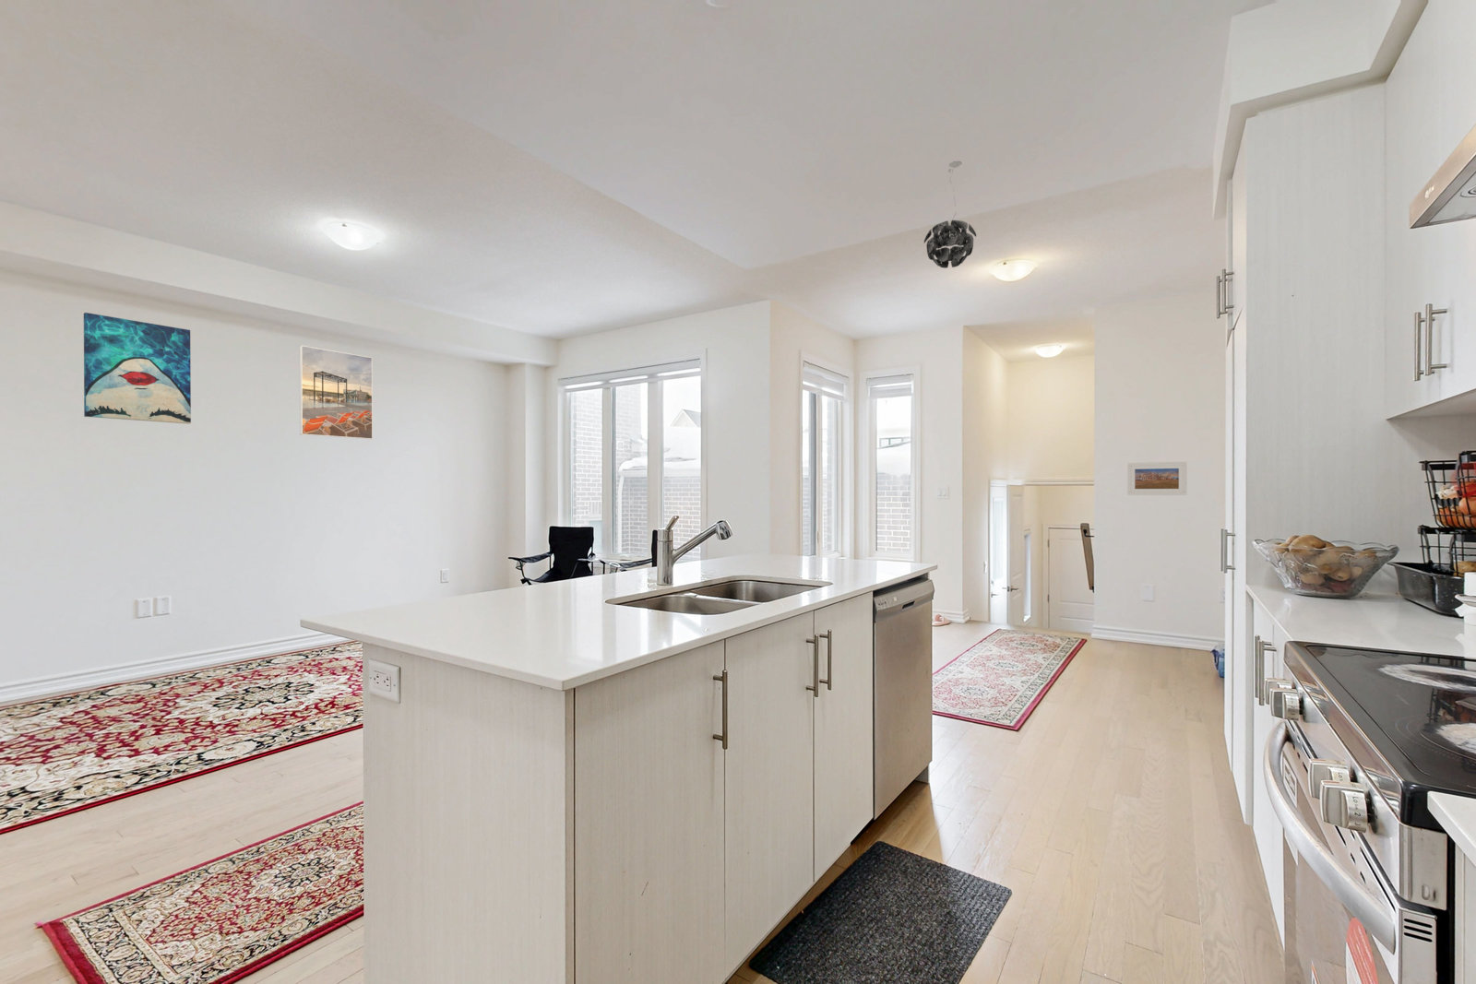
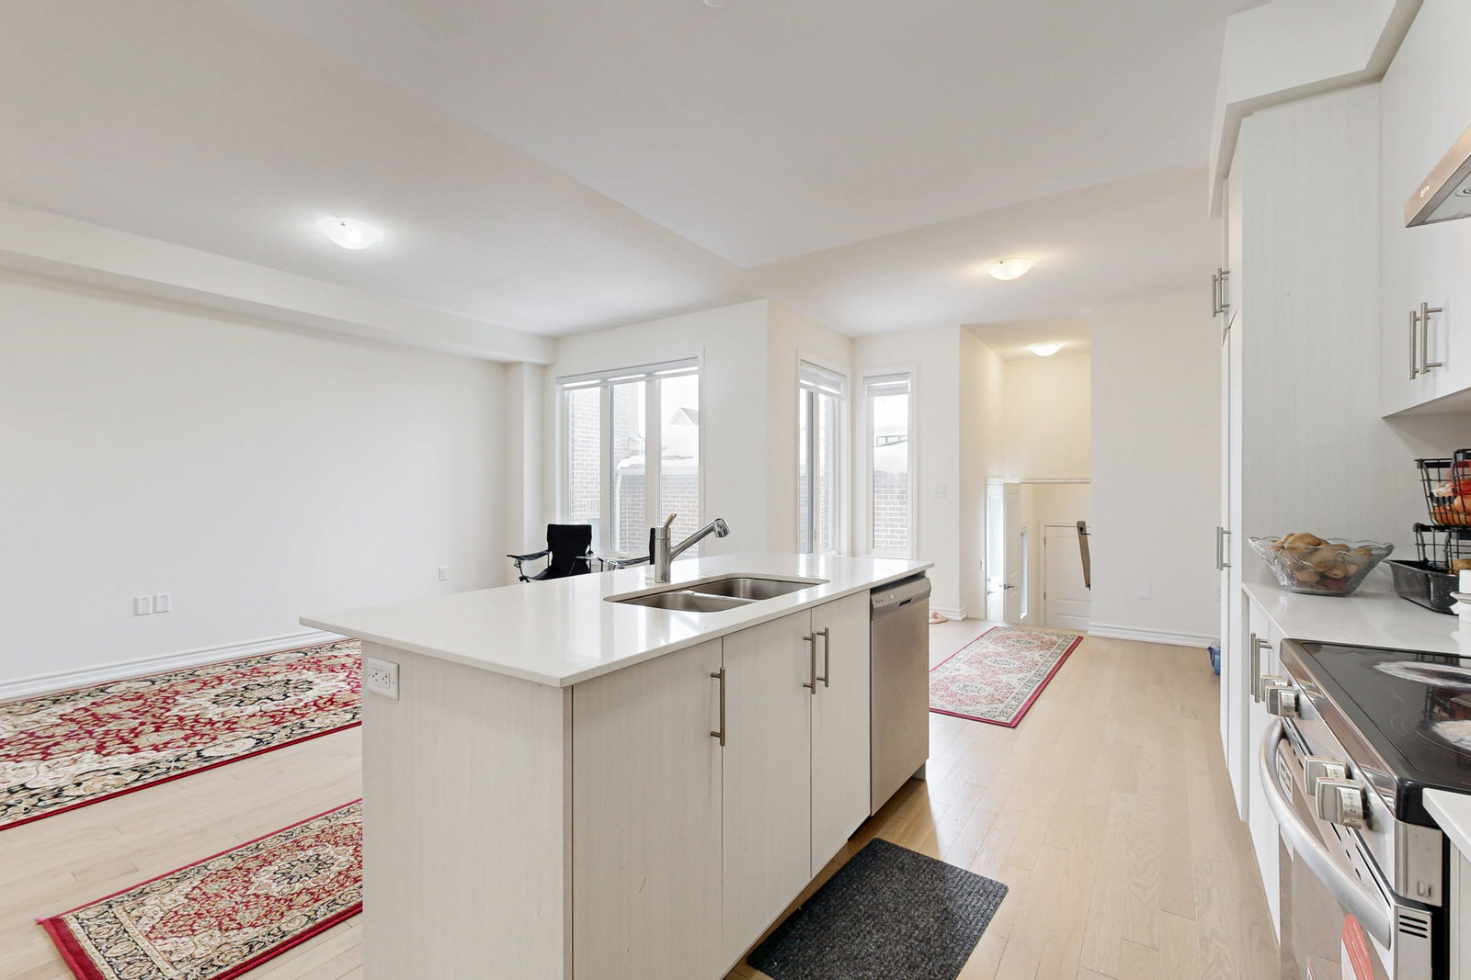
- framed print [299,345,373,440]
- pendant light [924,160,977,269]
- wall art [83,312,192,425]
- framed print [1127,461,1187,496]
